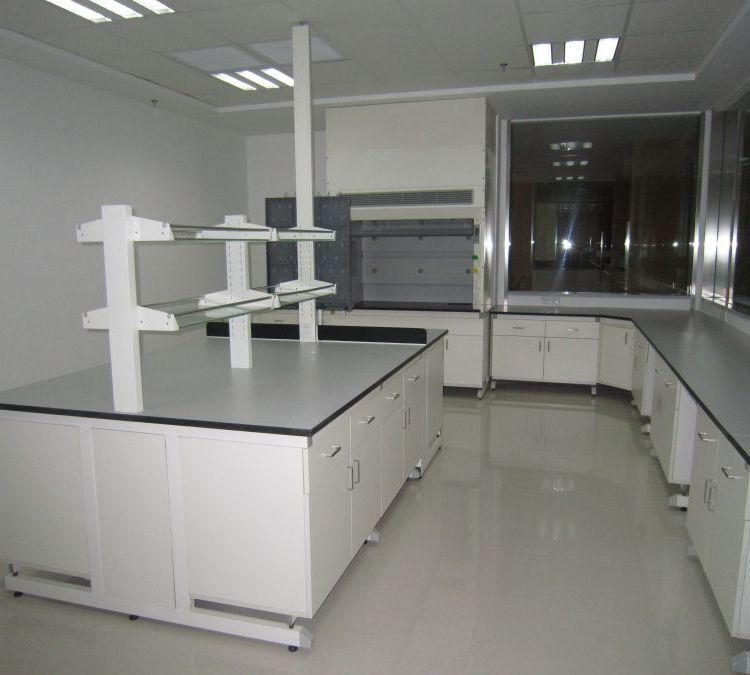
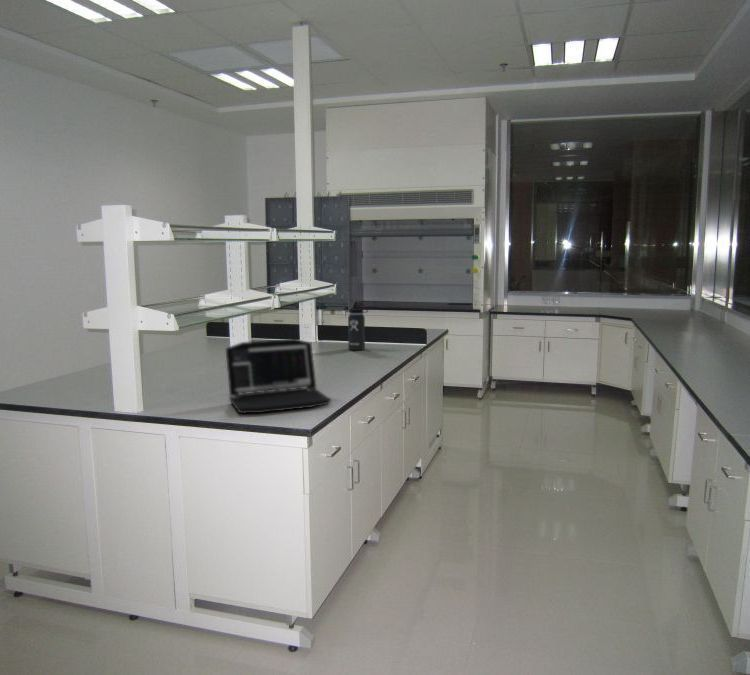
+ thermos bottle [347,300,369,351]
+ laptop [225,338,332,415]
